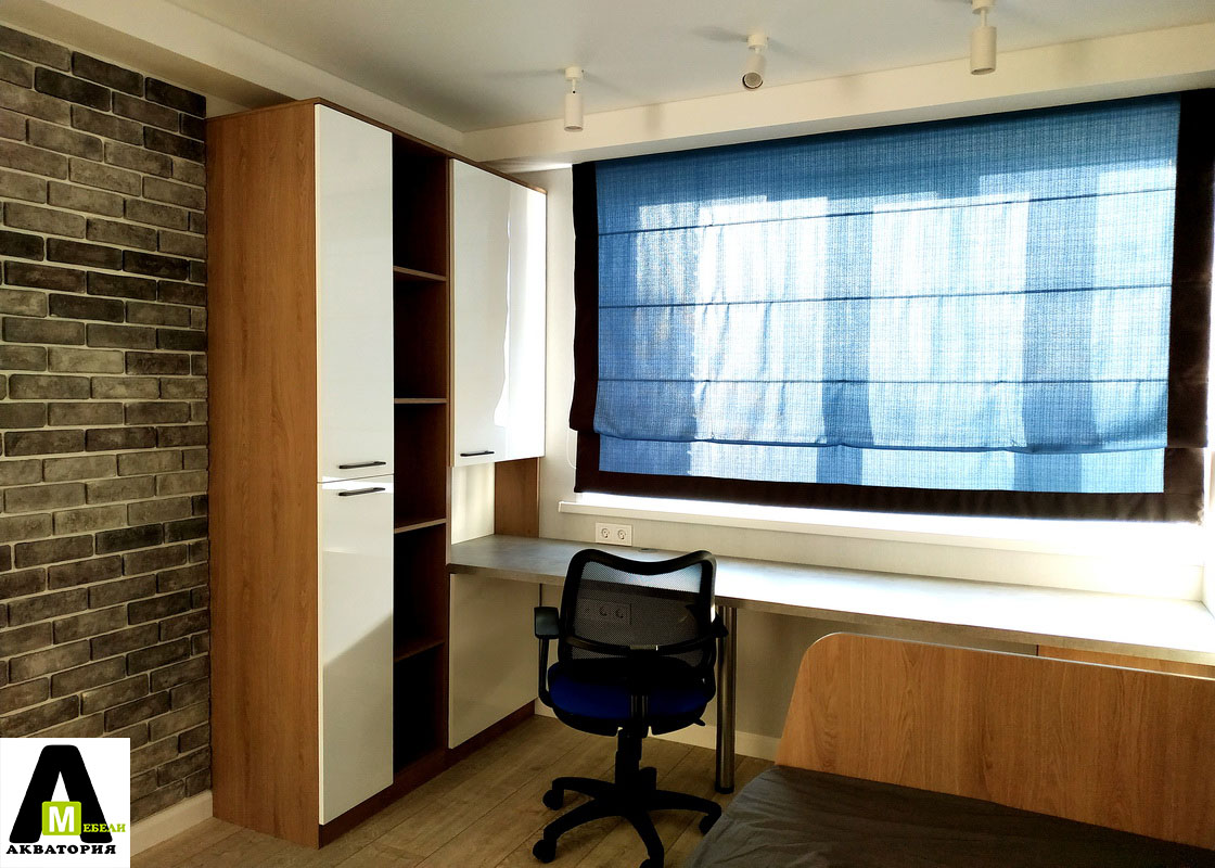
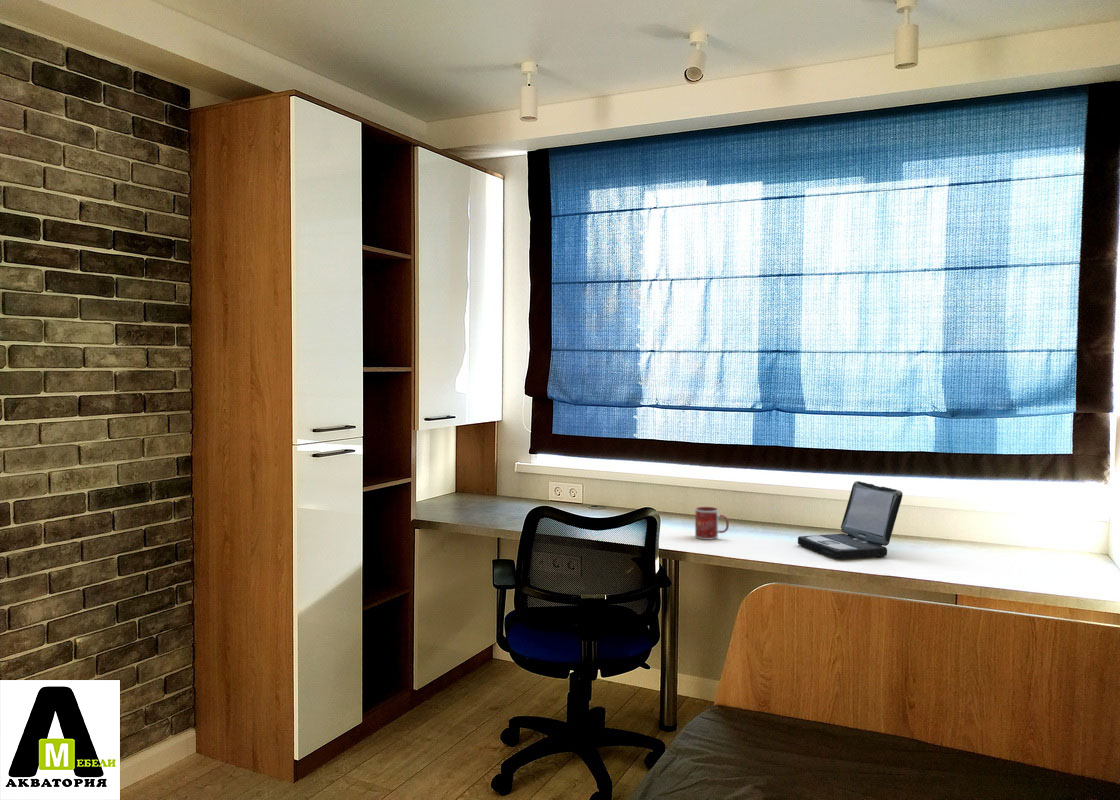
+ laptop [797,480,904,560]
+ mug [694,506,730,541]
